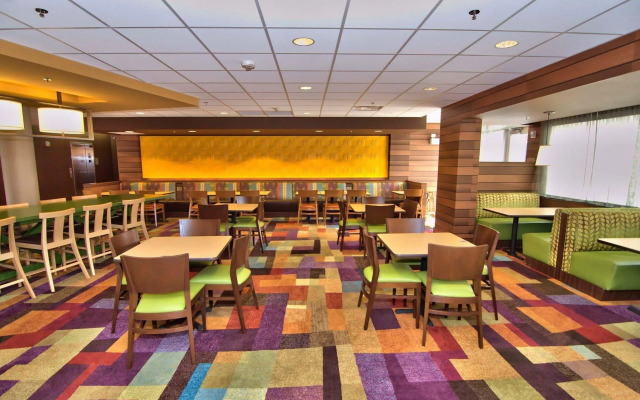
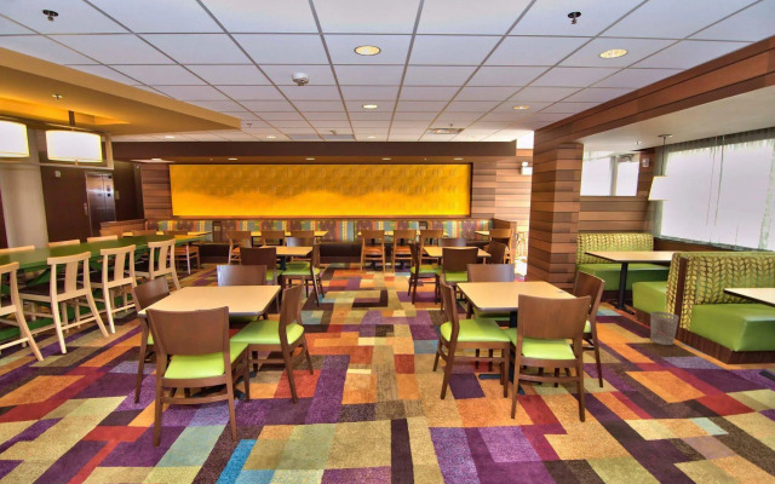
+ wastebasket [649,310,681,346]
